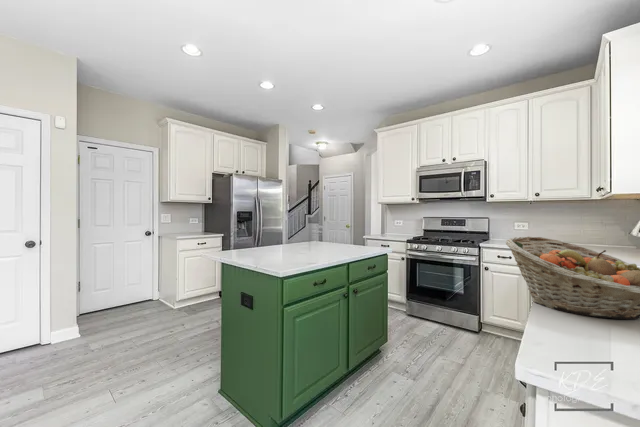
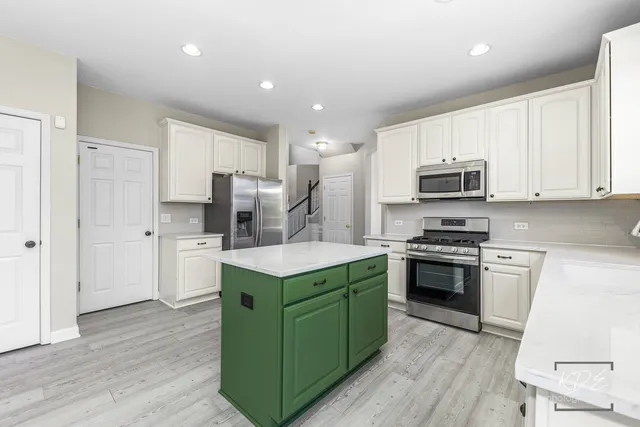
- fruit basket [505,235,640,320]
